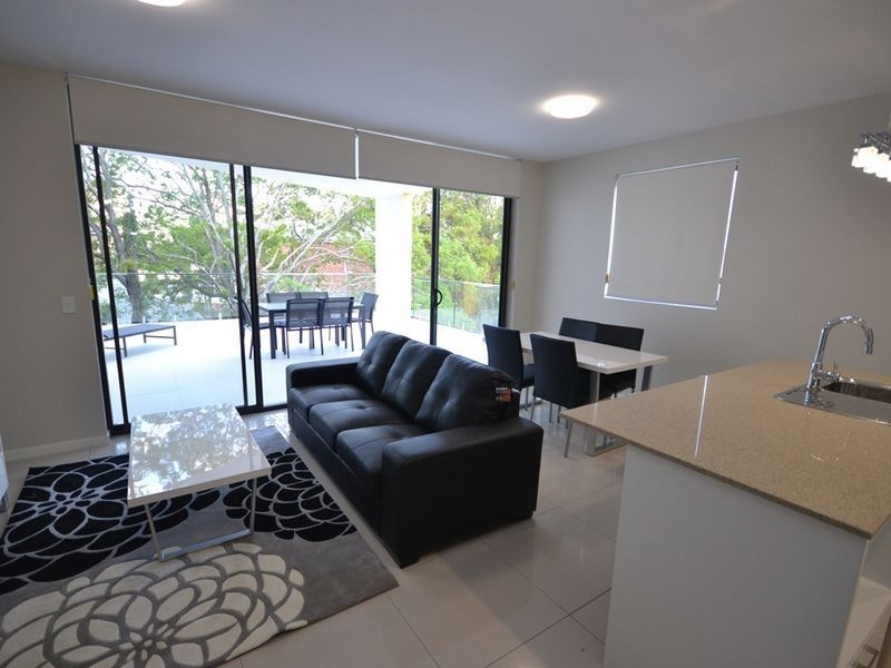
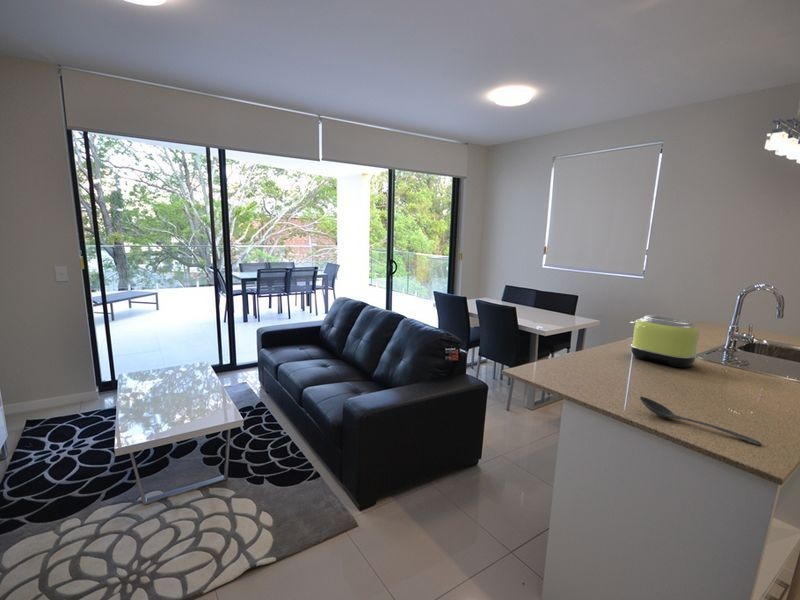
+ stirrer [639,396,762,446]
+ toaster [629,314,700,369]
